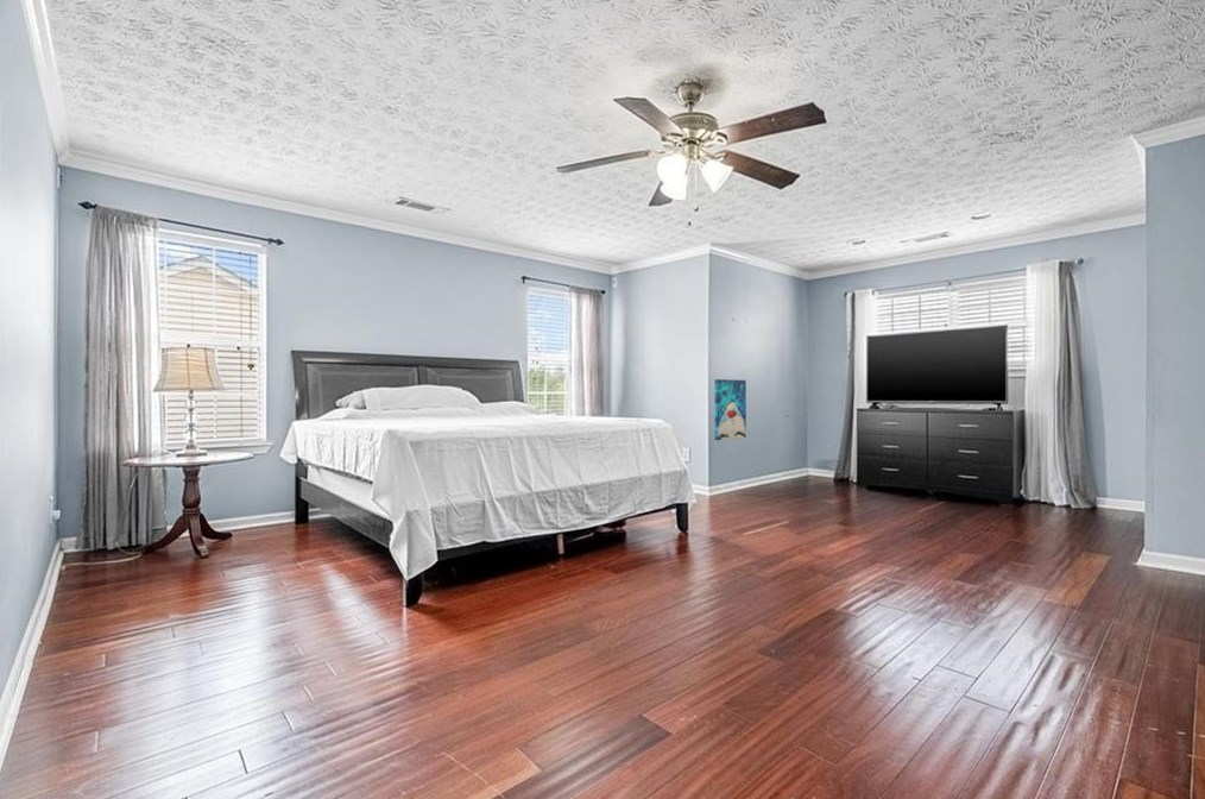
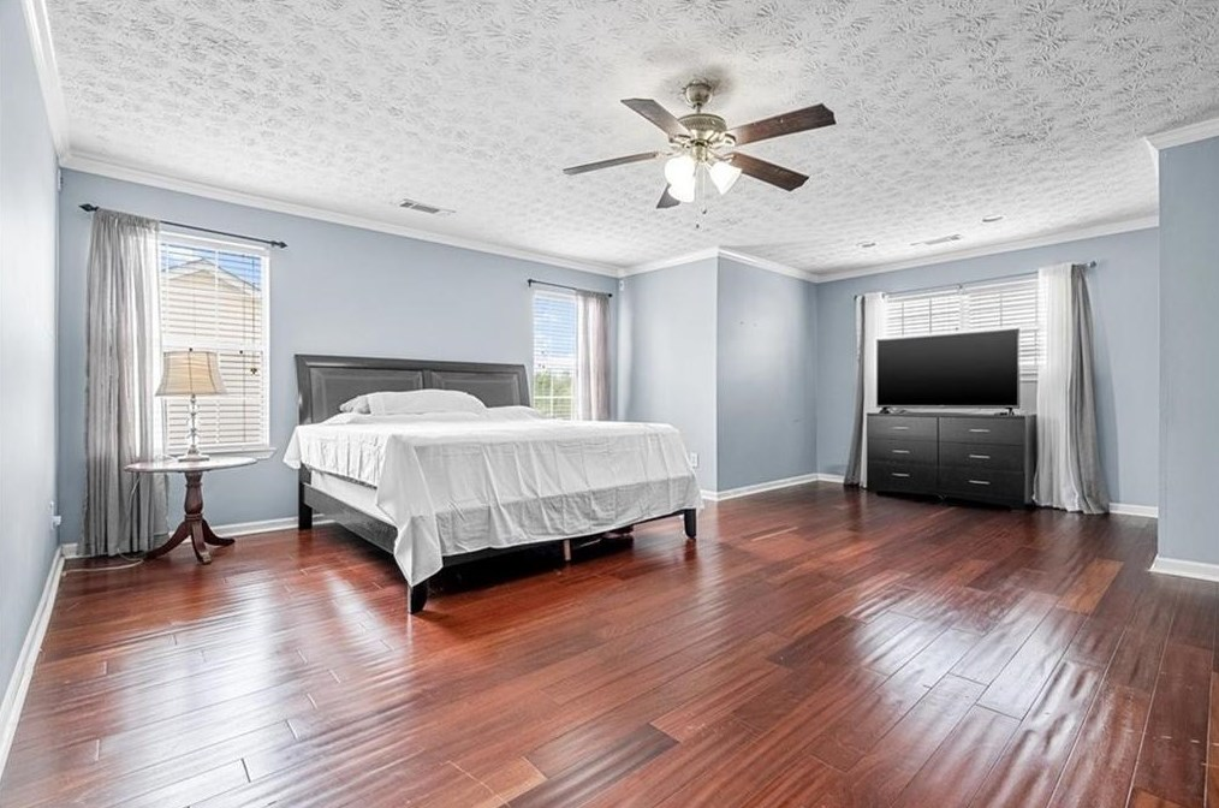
- wall art [713,378,747,441]
